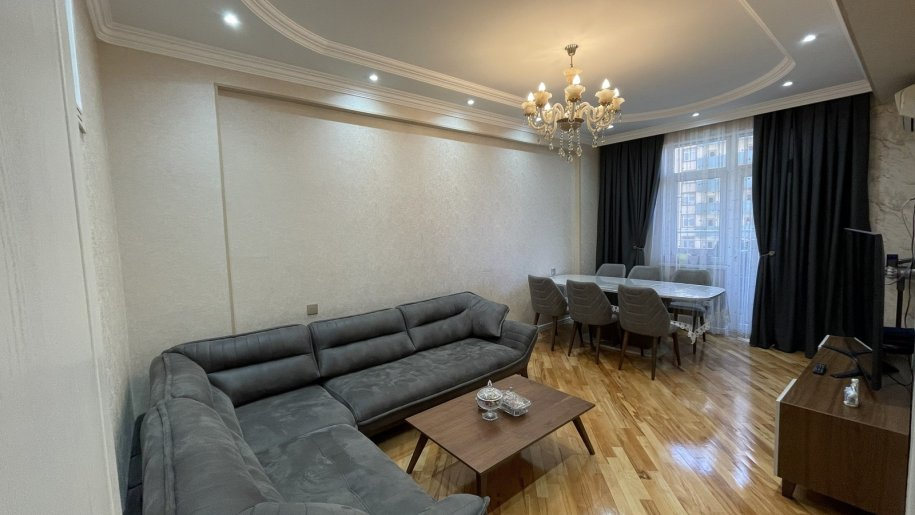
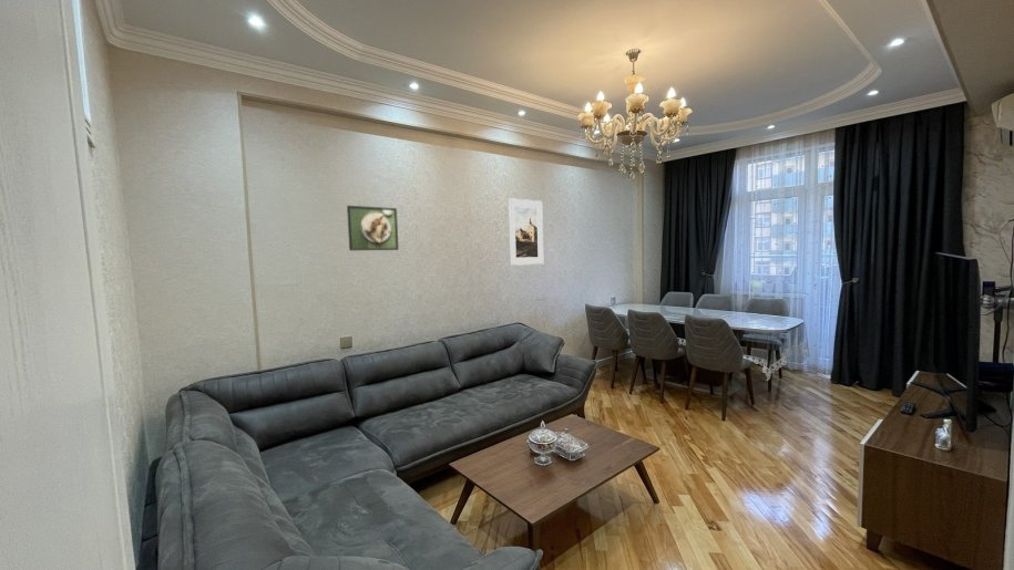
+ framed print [506,197,544,267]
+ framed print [346,205,400,251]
